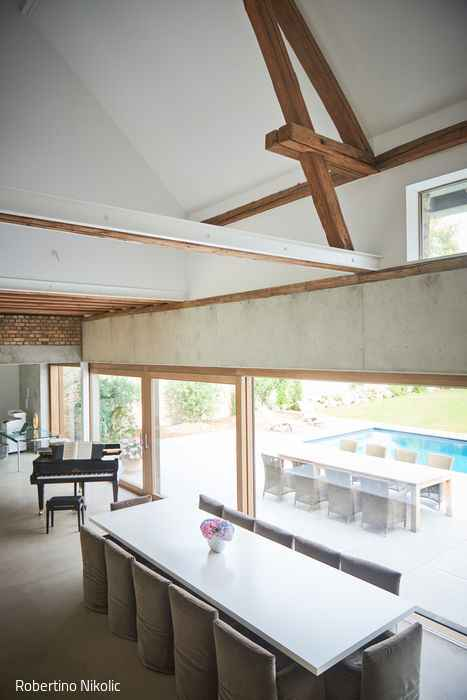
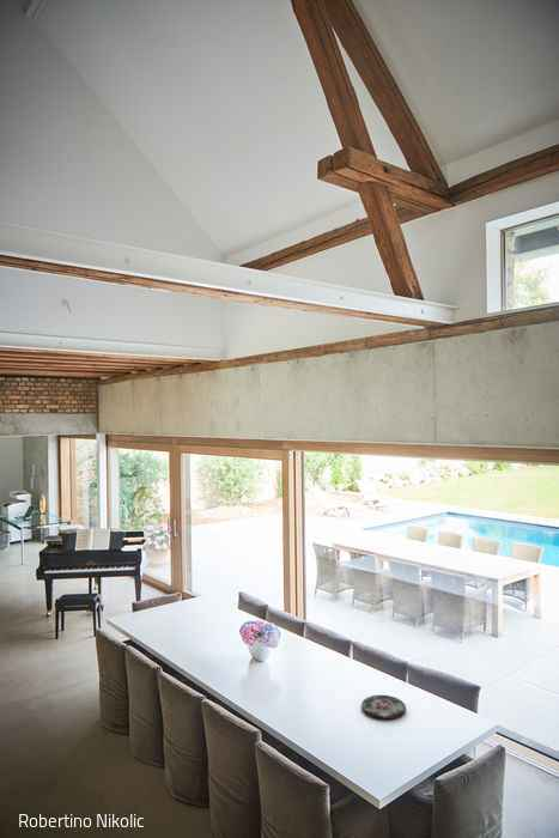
+ plate [360,694,407,719]
